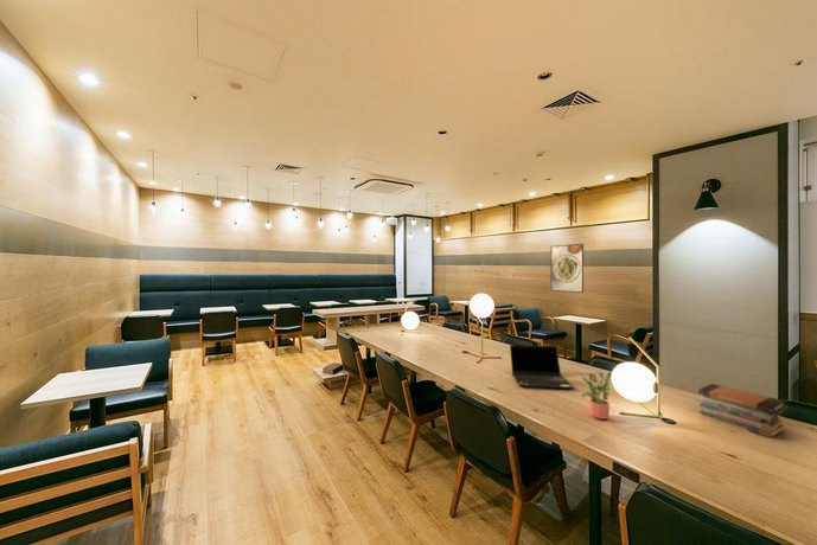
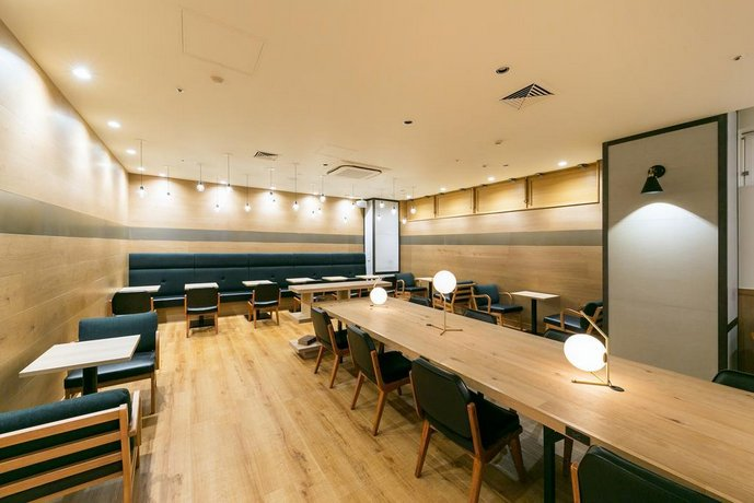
- laptop computer [509,344,574,390]
- potted plant [581,371,612,421]
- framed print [550,243,585,294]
- book stack [697,383,786,438]
